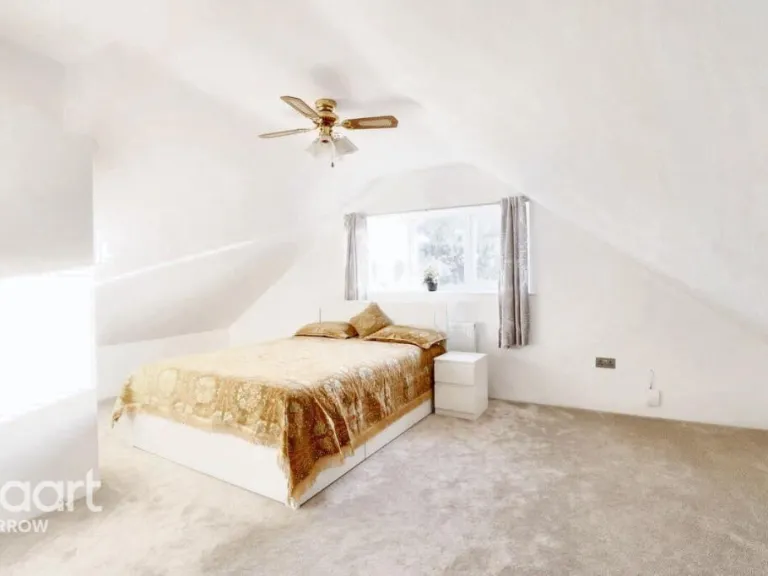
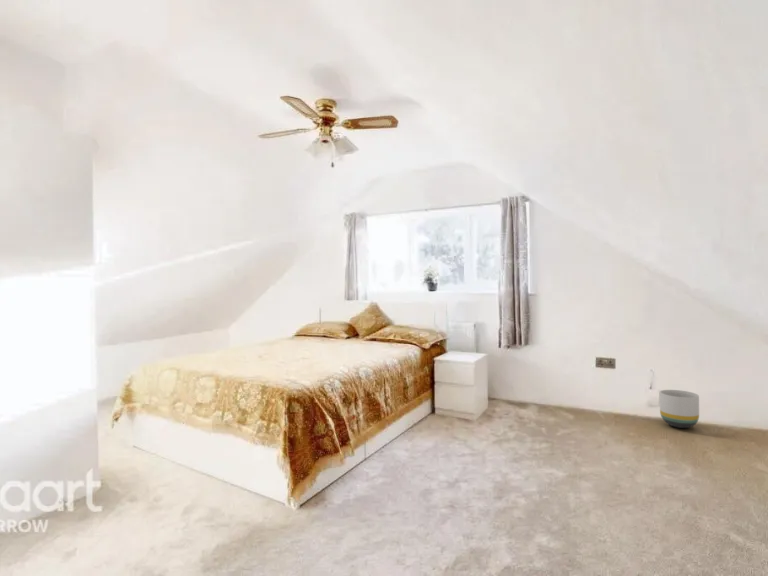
+ planter [659,389,700,429]
